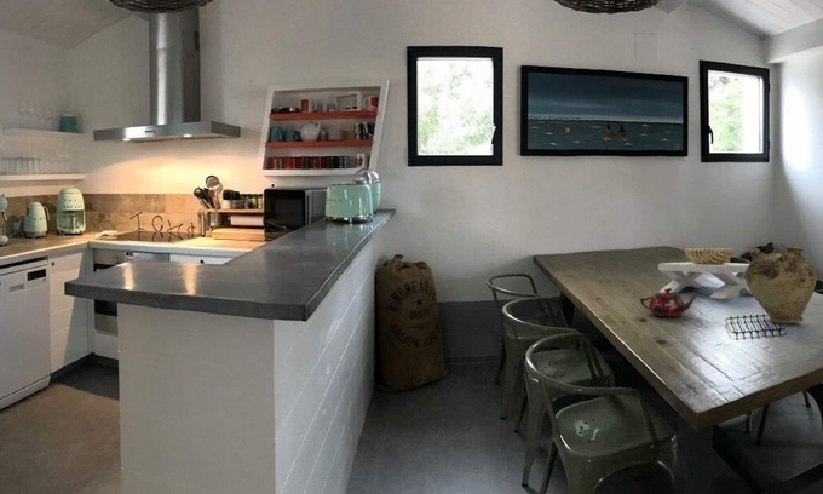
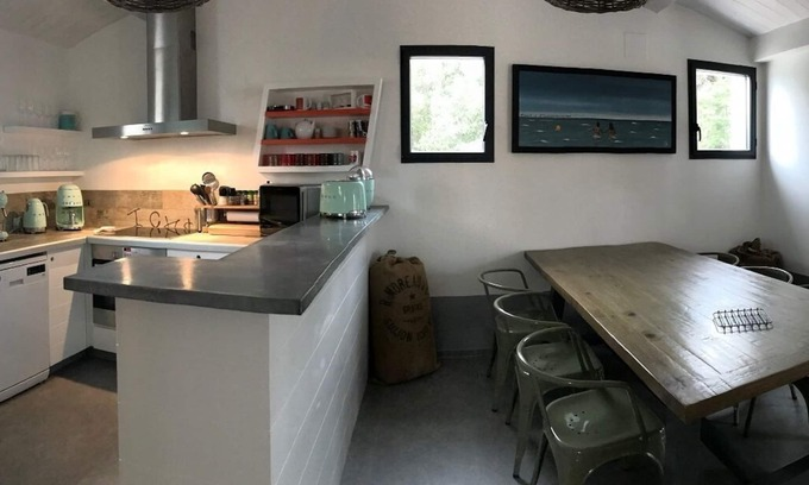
- teapot [639,288,700,317]
- vase [744,245,818,323]
- decorative bowl [657,247,753,299]
